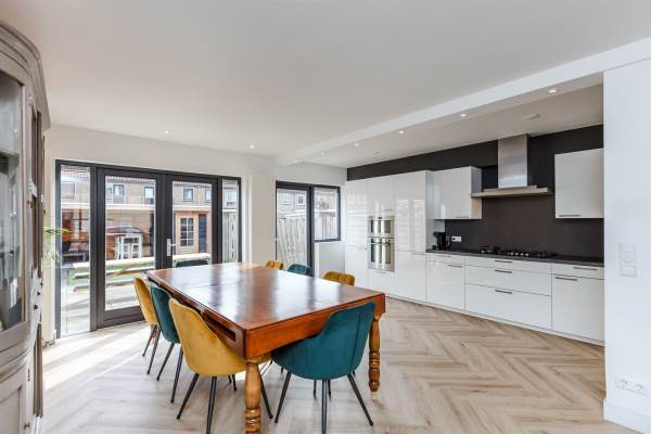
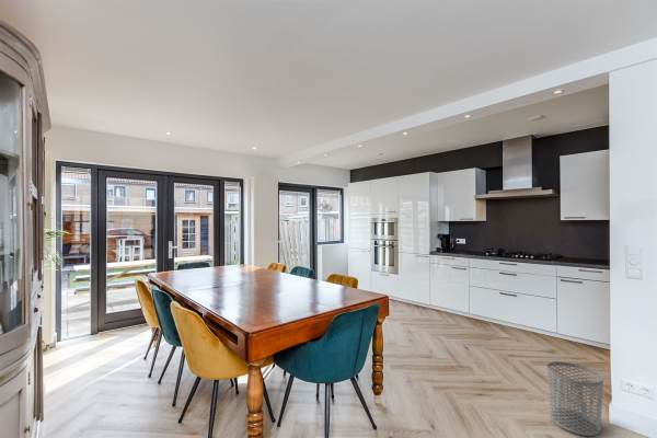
+ waste bin [546,360,604,437]
